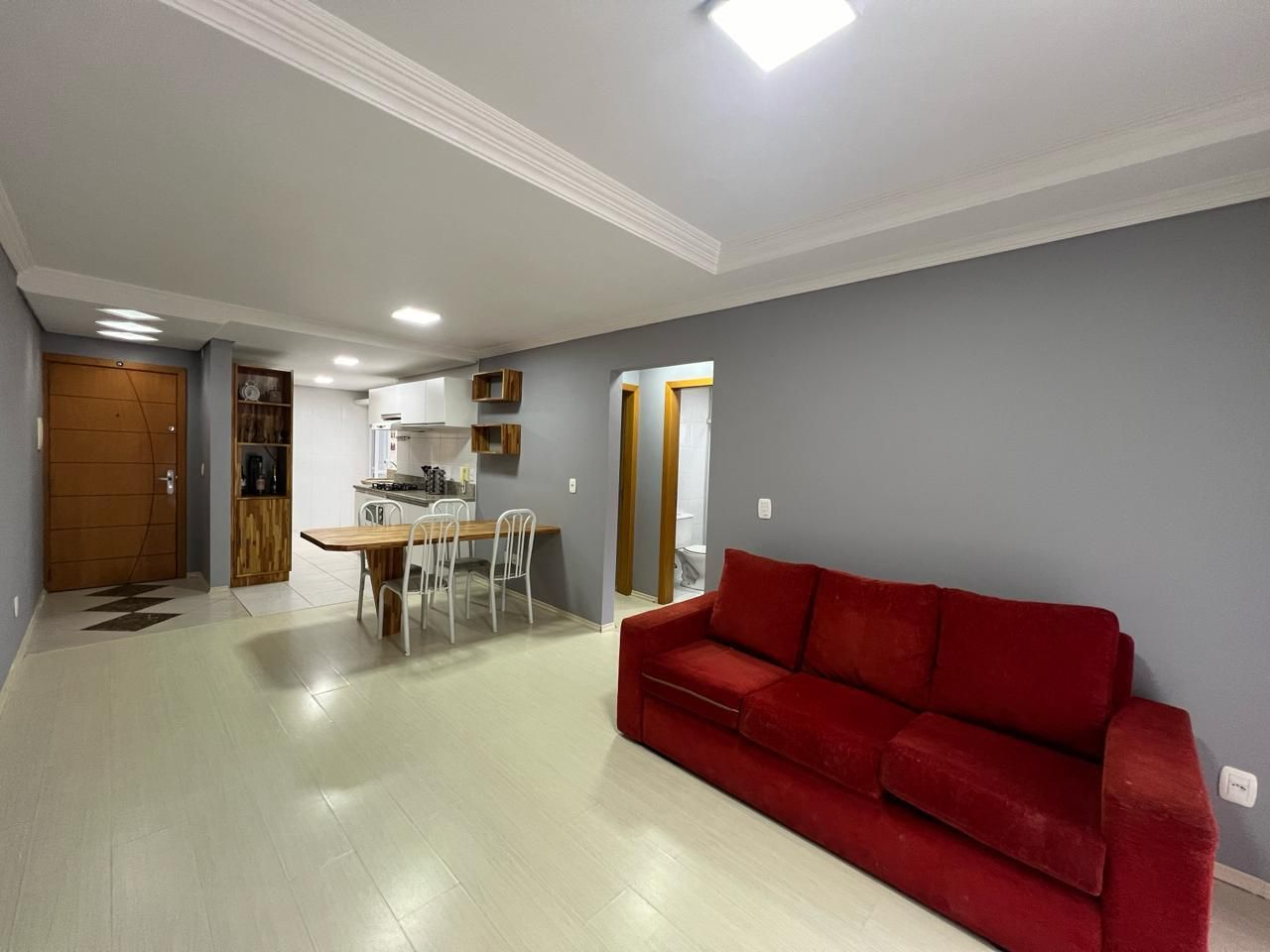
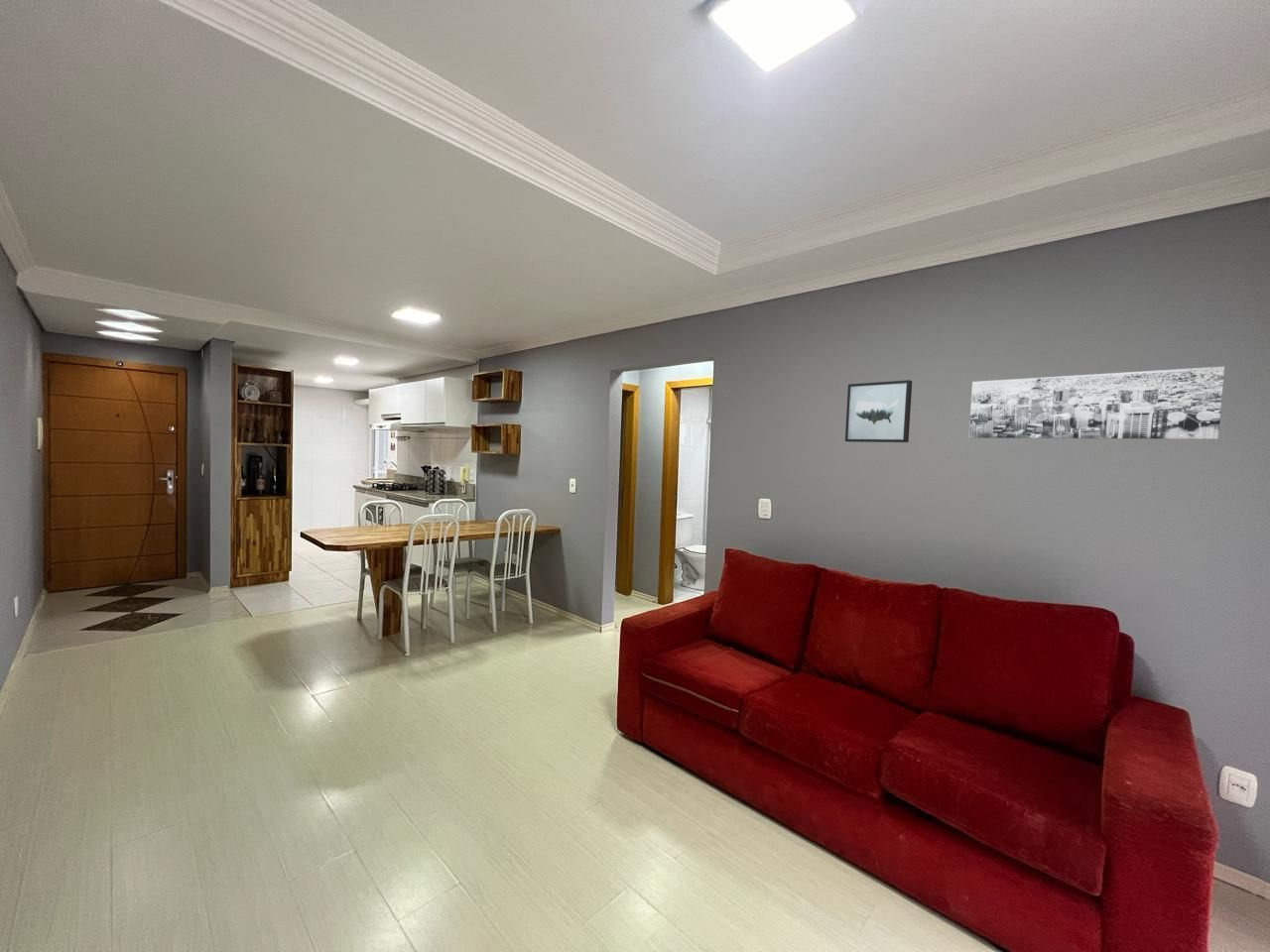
+ wall art [967,365,1225,440]
+ wall art [844,379,913,443]
